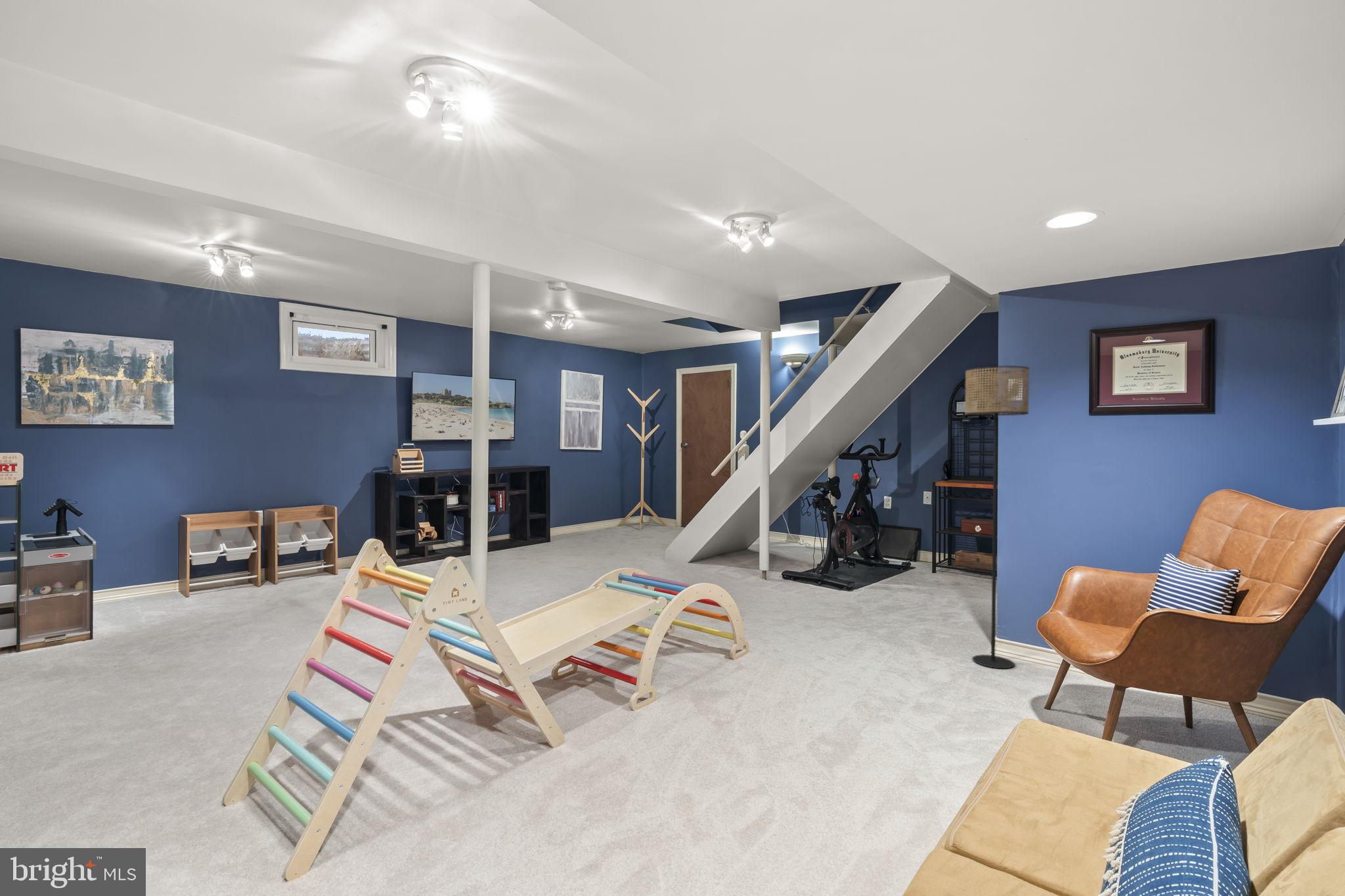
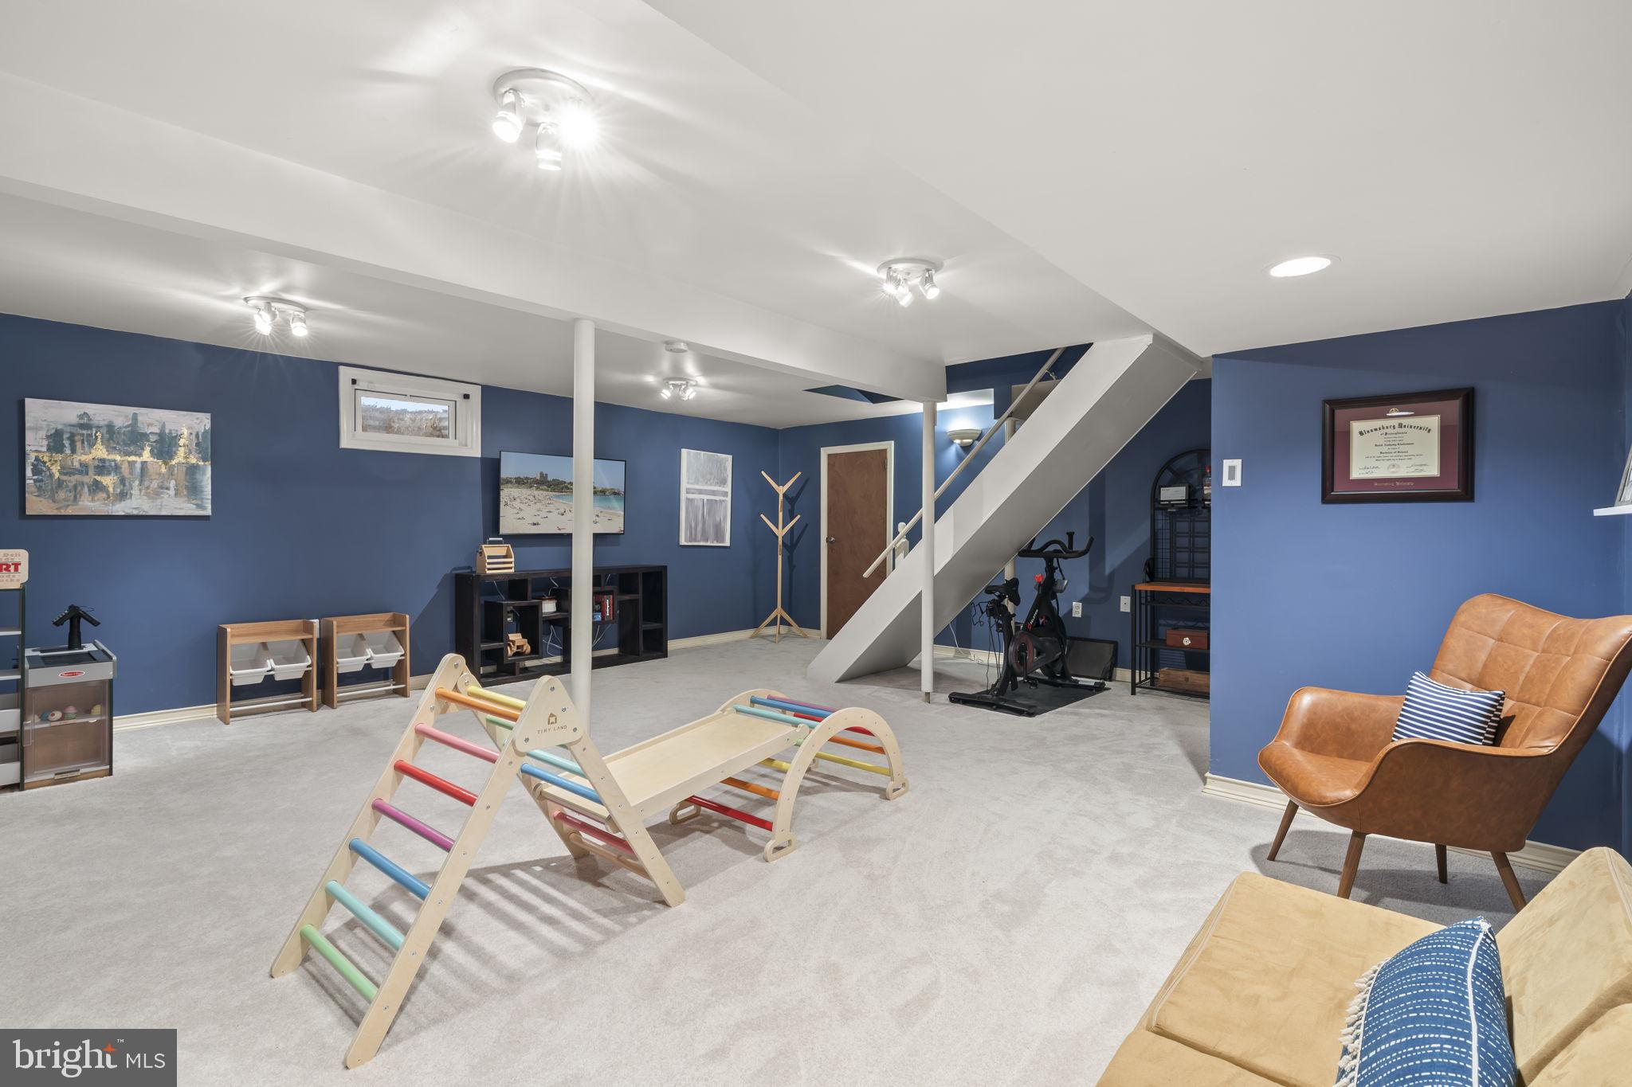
- floor lamp [964,365,1030,669]
